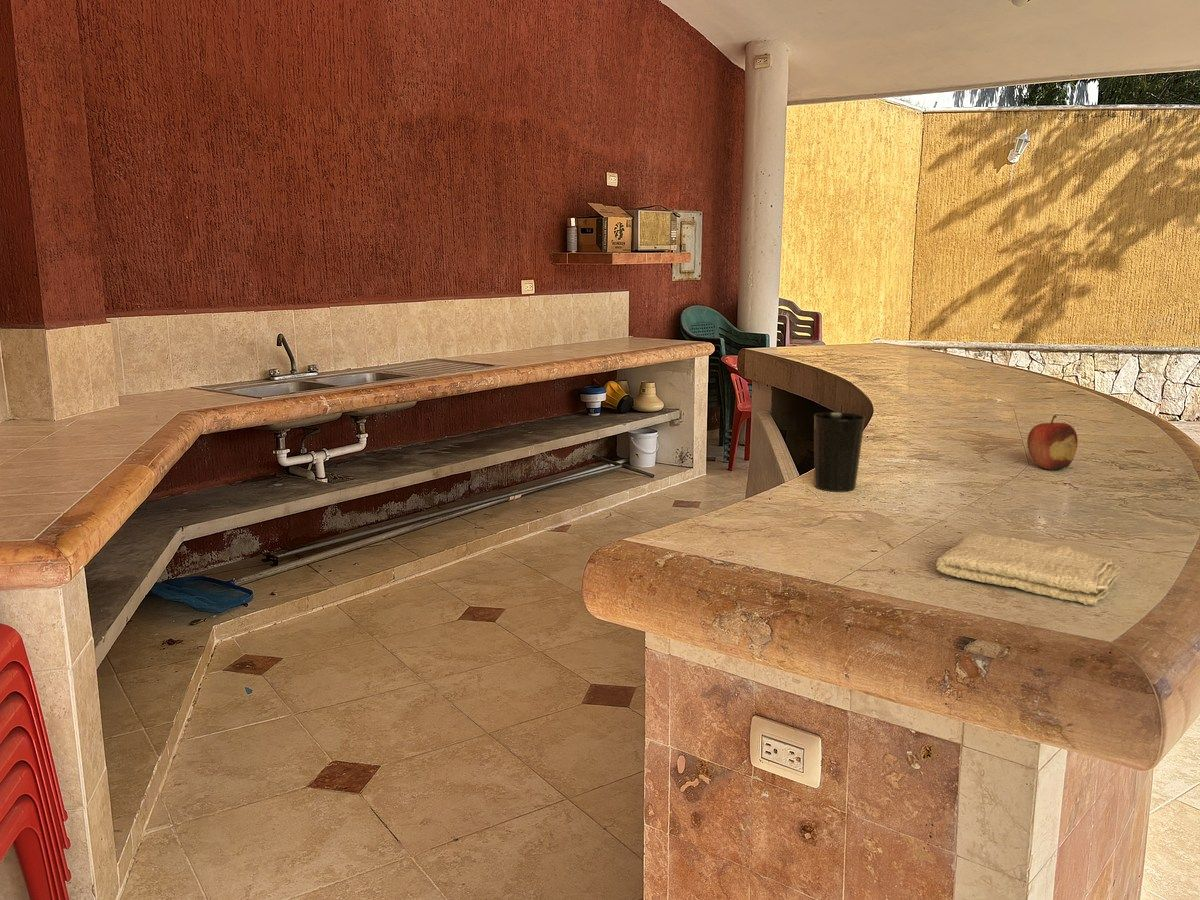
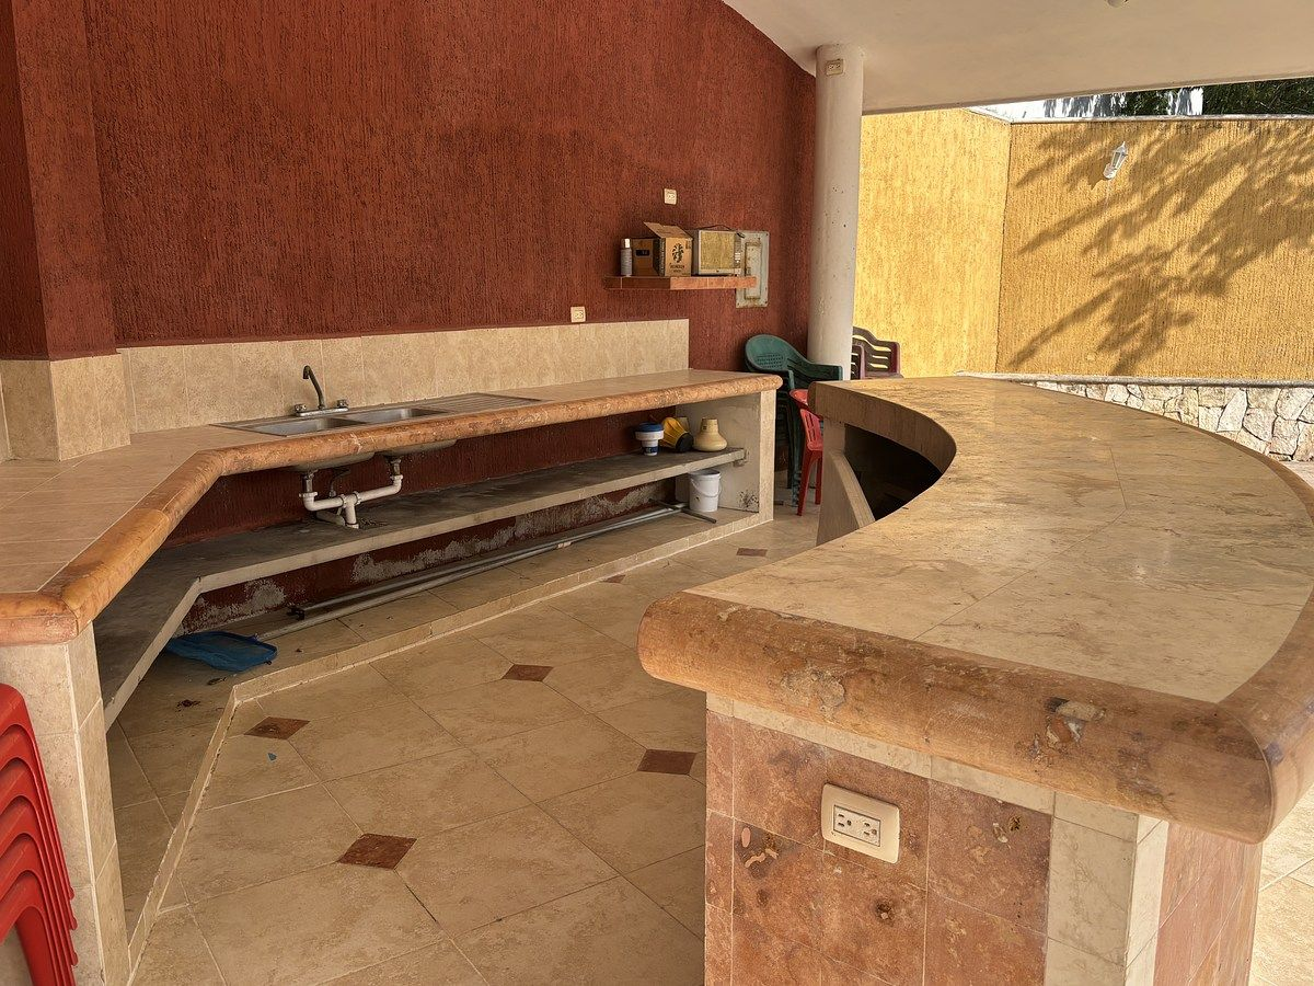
- fruit [1026,414,1079,471]
- washcloth [935,532,1122,607]
- cup [813,411,866,493]
